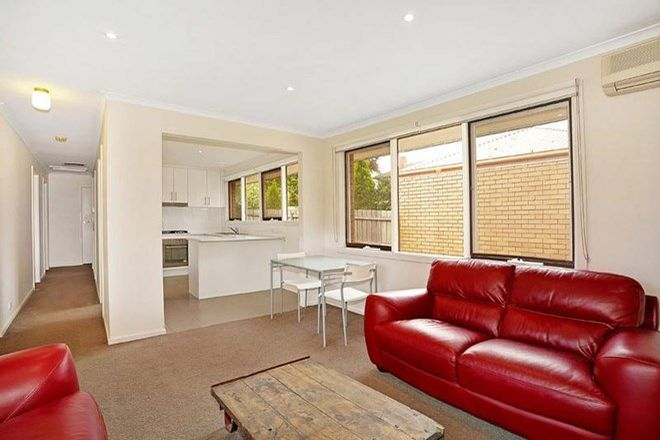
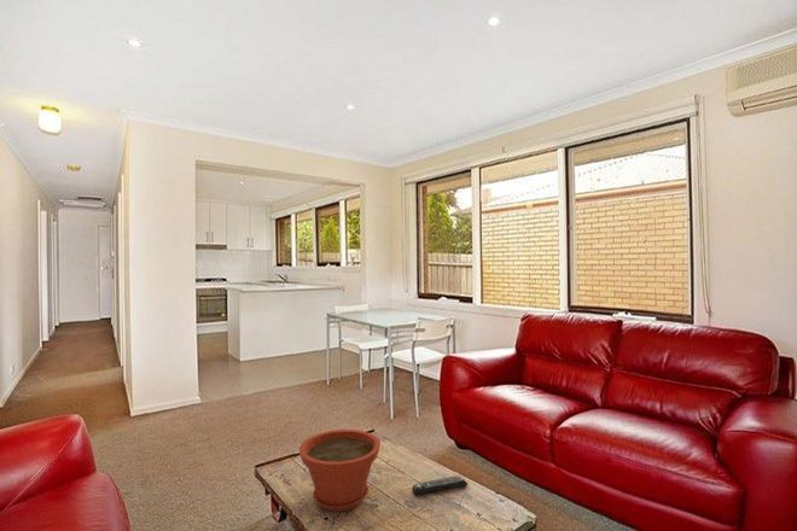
+ remote control [411,474,469,496]
+ plant pot [298,428,382,513]
